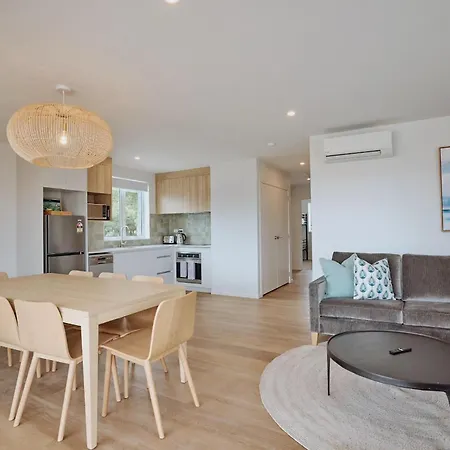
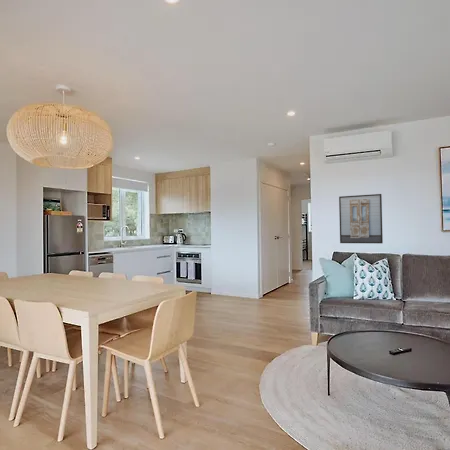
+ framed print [338,193,384,244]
